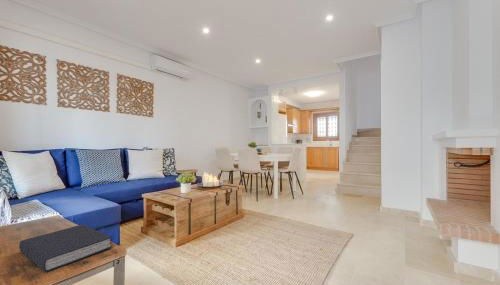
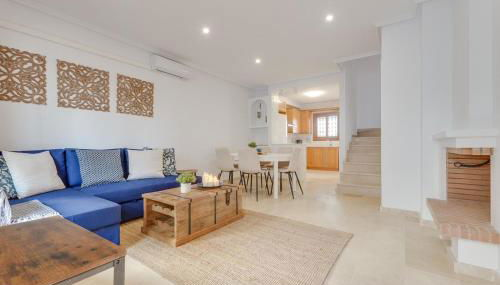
- book [18,223,113,273]
